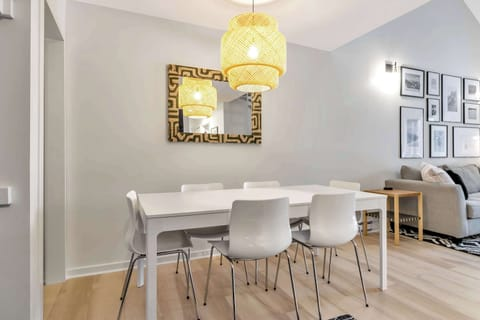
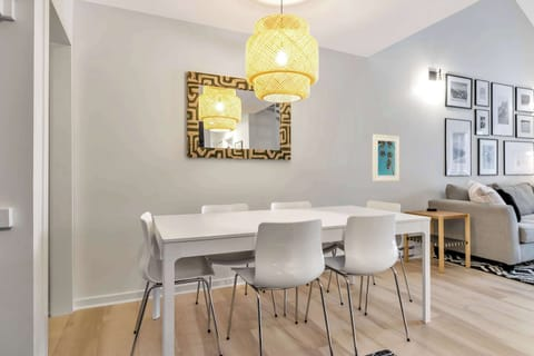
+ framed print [372,134,400,182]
